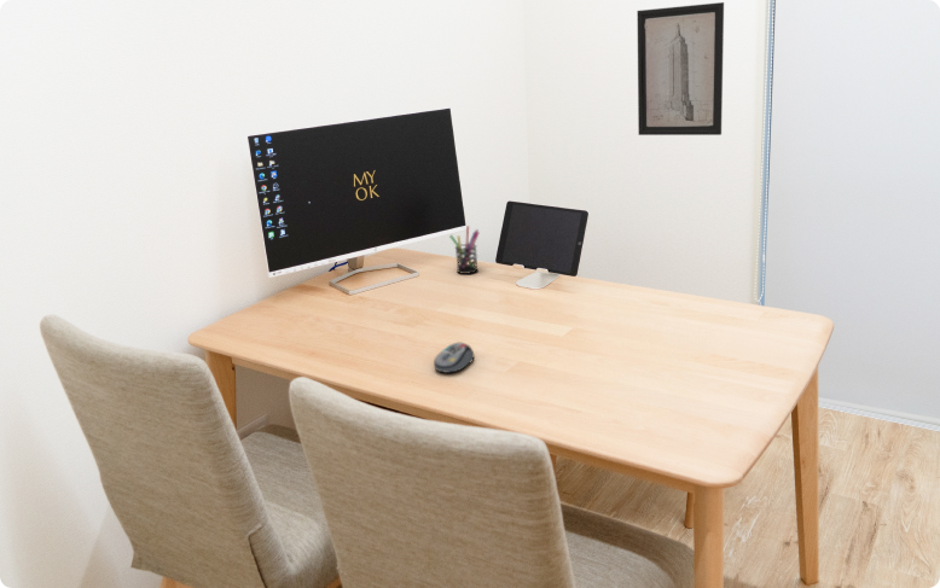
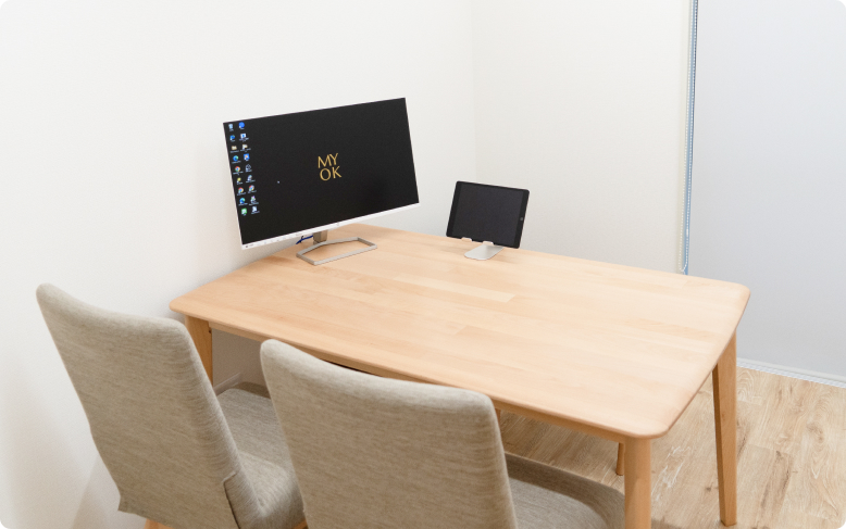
- computer mouse [433,340,475,374]
- pen holder [448,225,480,275]
- wall art [636,1,725,136]
